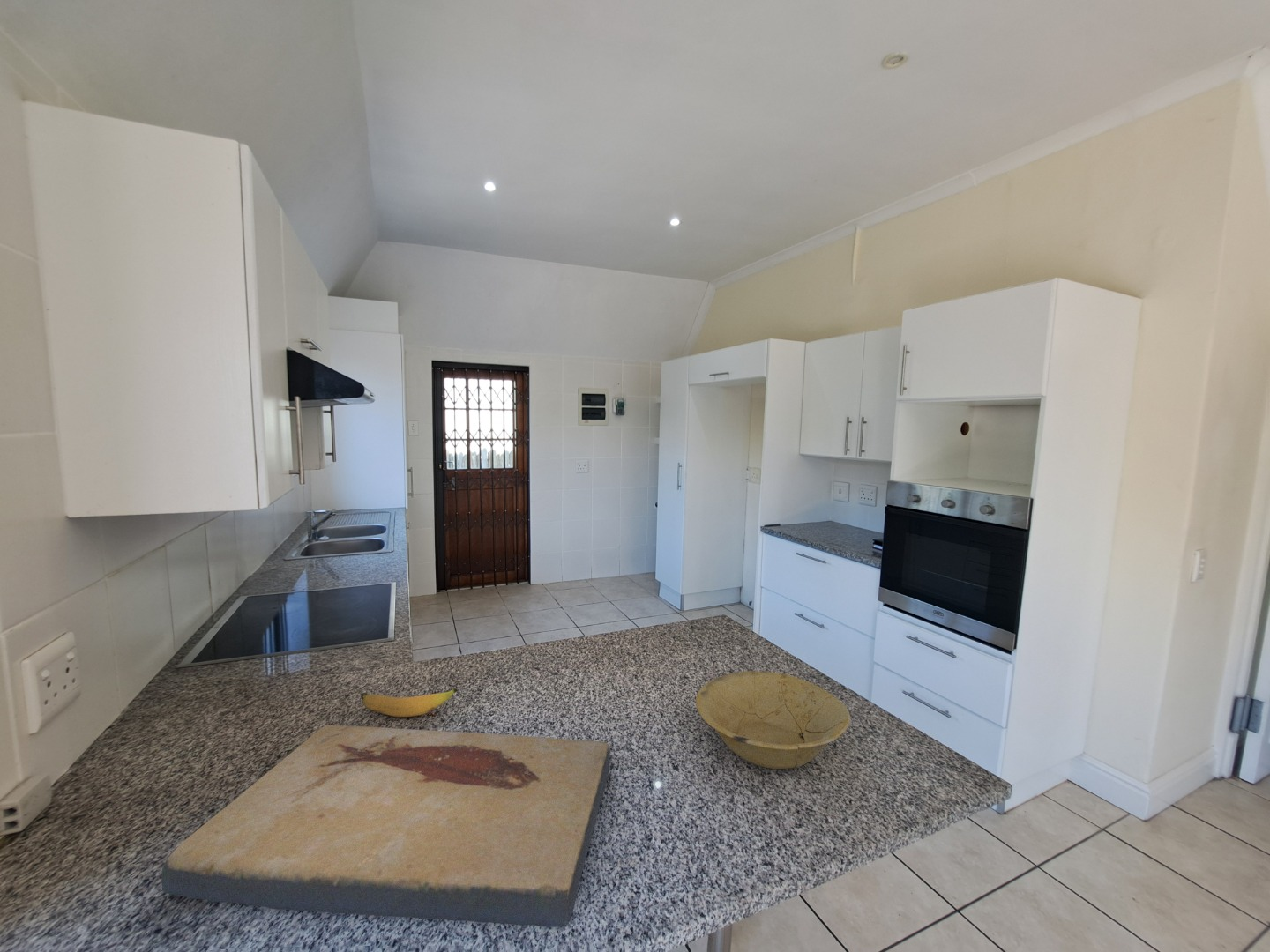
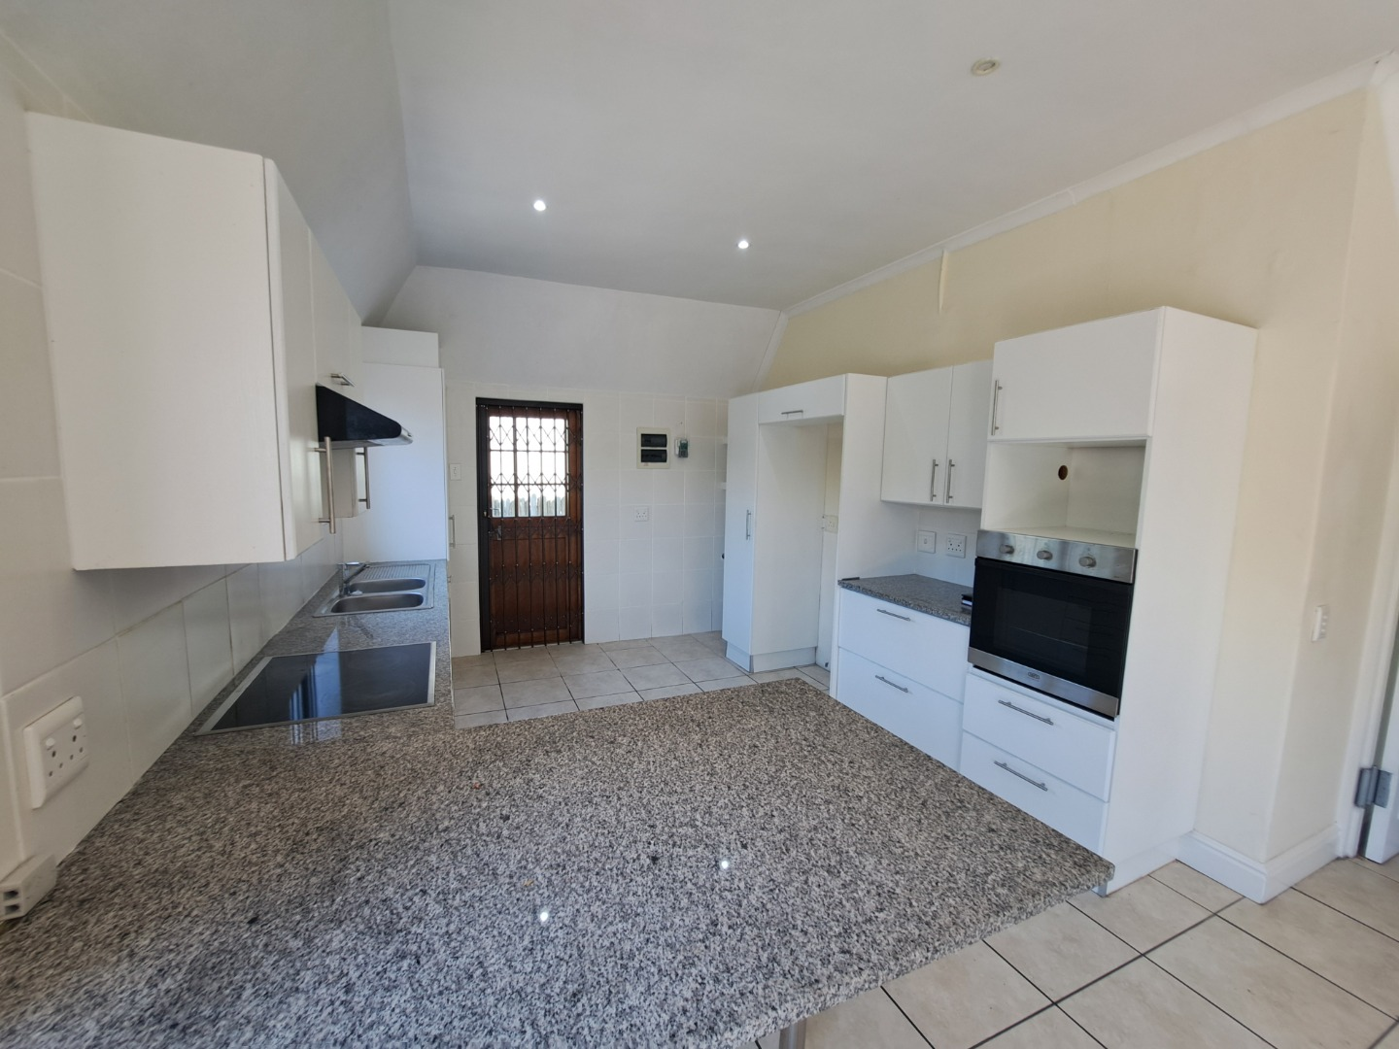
- fish fossil [161,725,611,928]
- banana [360,687,459,718]
- bowl [695,670,851,770]
